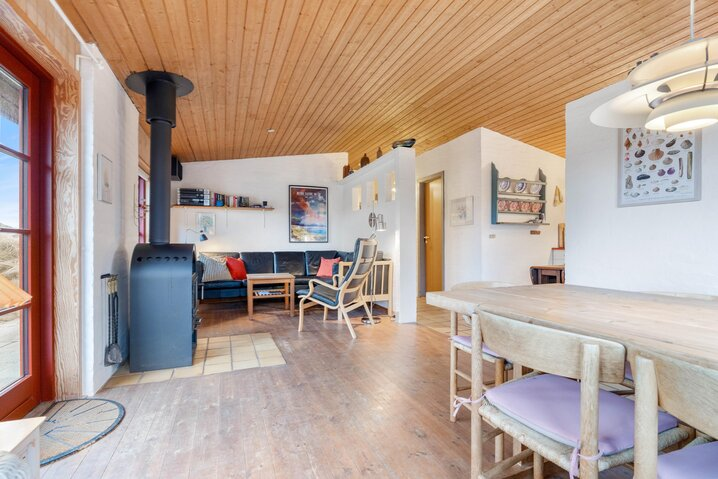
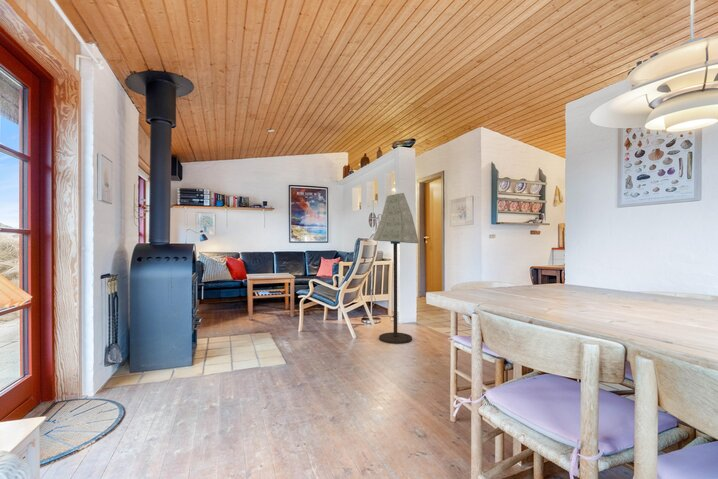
+ floor lamp [372,192,420,345]
